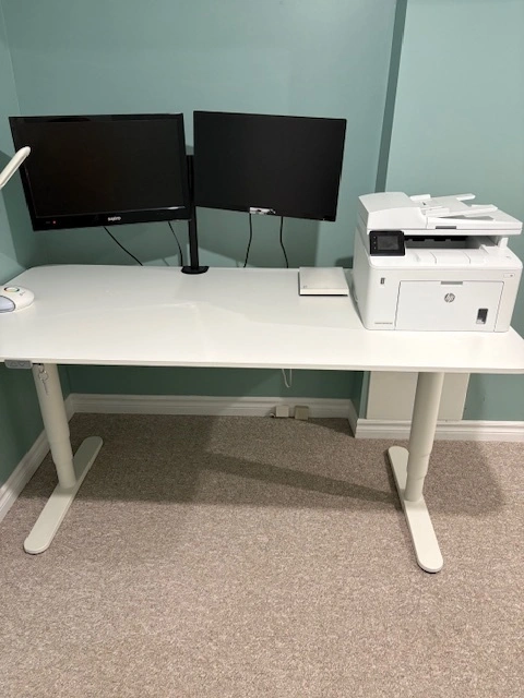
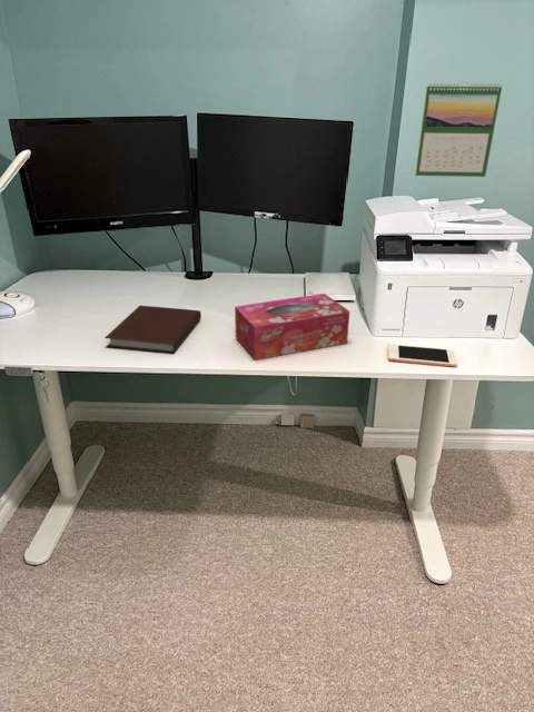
+ cell phone [387,343,458,368]
+ calendar [414,81,503,178]
+ notebook [103,305,202,355]
+ tissue box [234,293,350,362]
